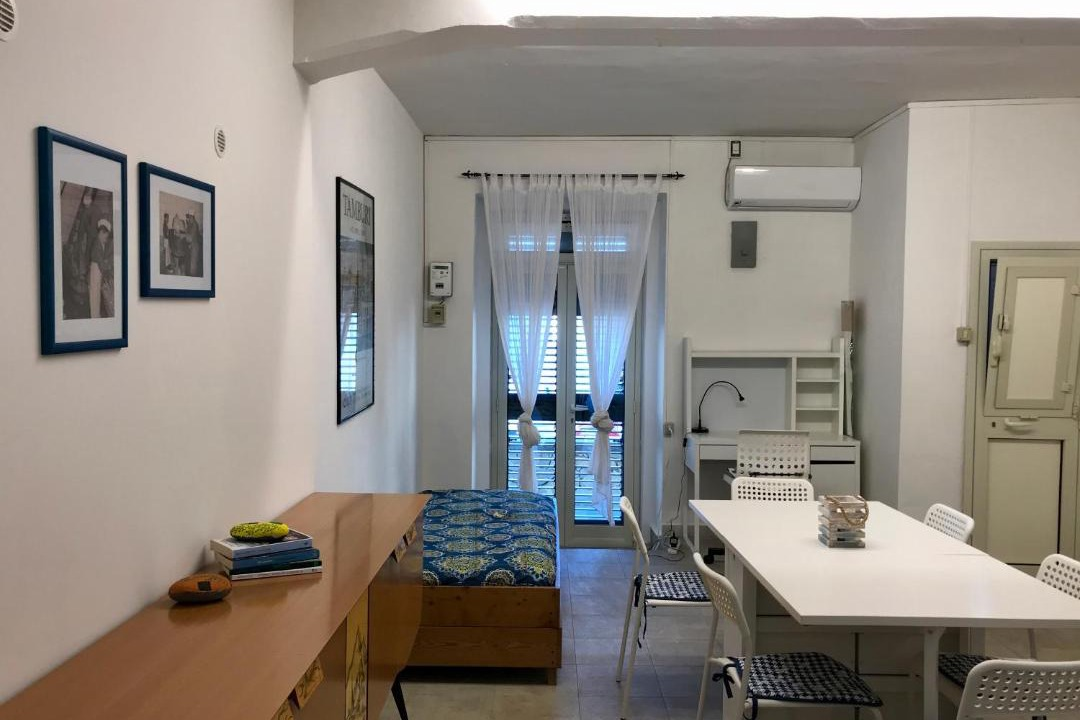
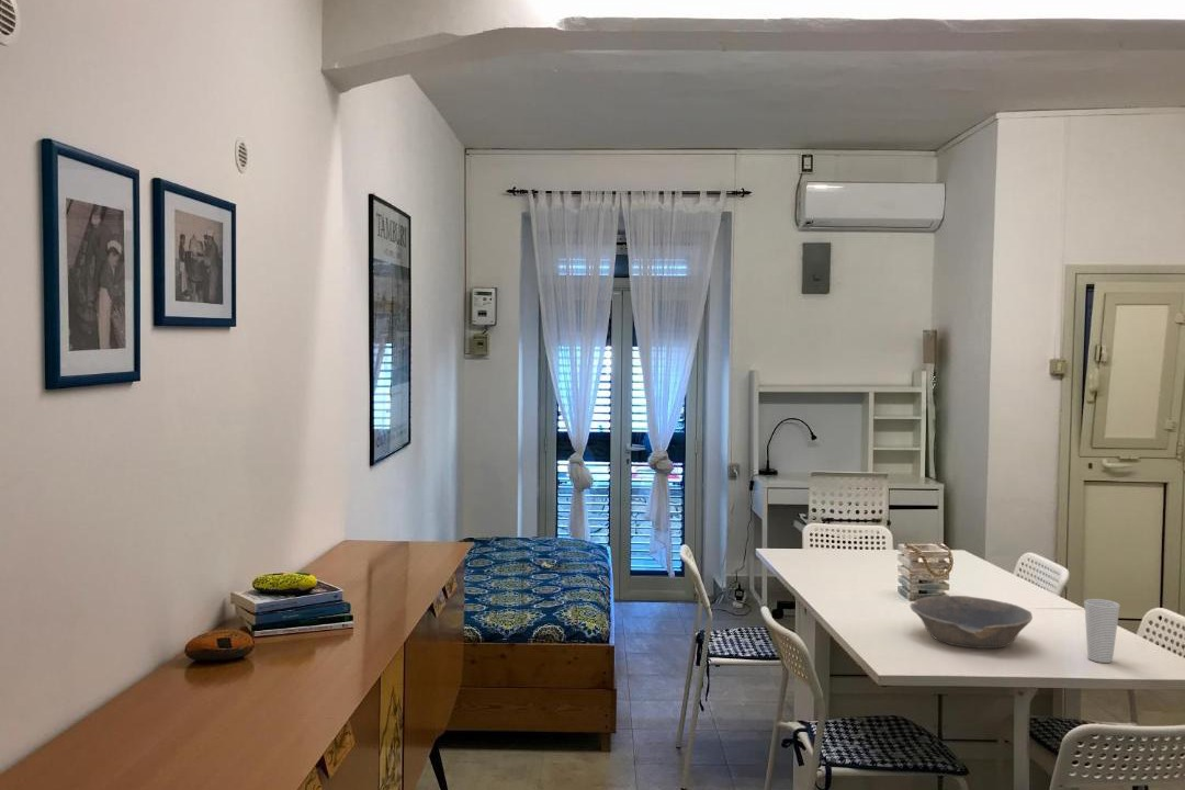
+ cup [1083,598,1121,664]
+ bowl [909,595,1034,650]
